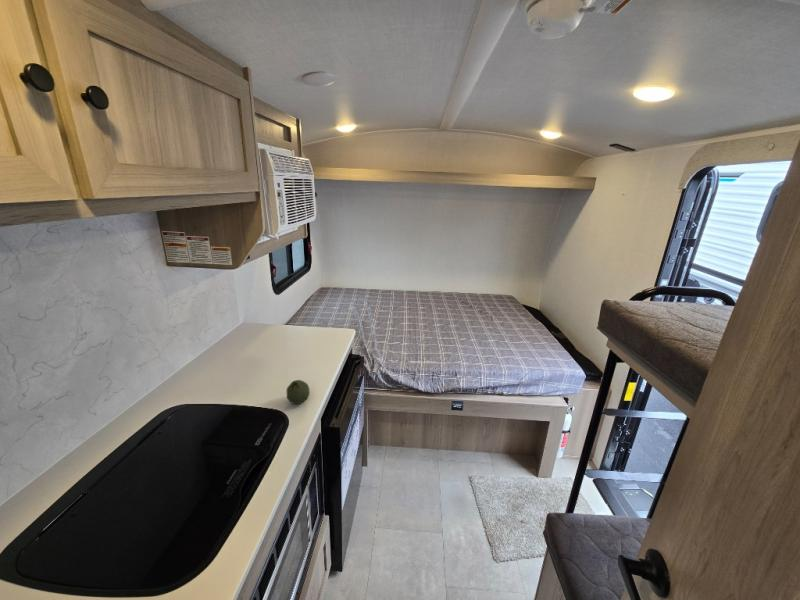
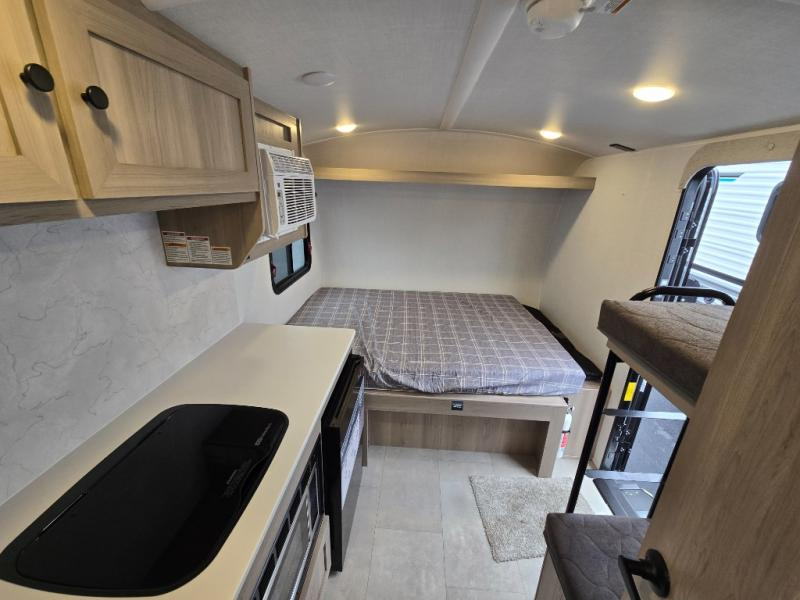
- fruit [286,379,311,405]
